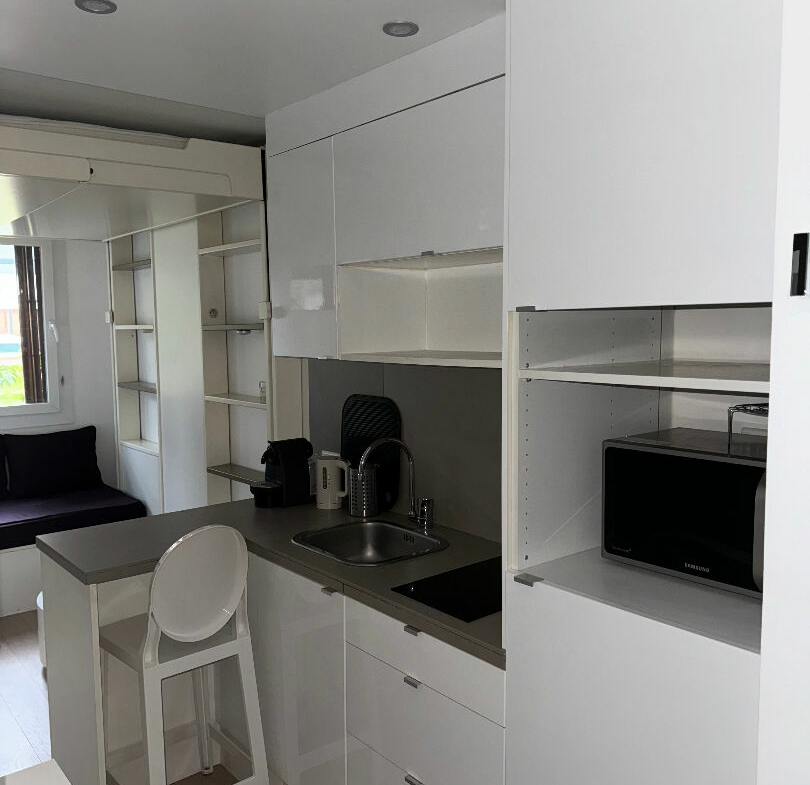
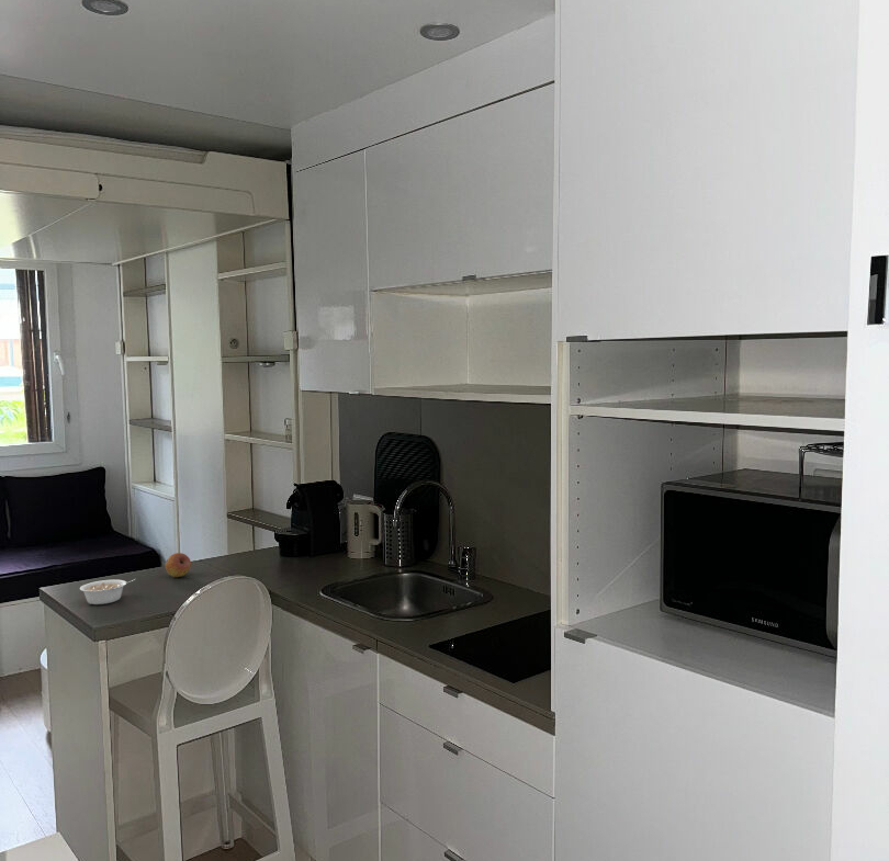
+ legume [79,578,136,605]
+ fruit [165,552,192,578]
